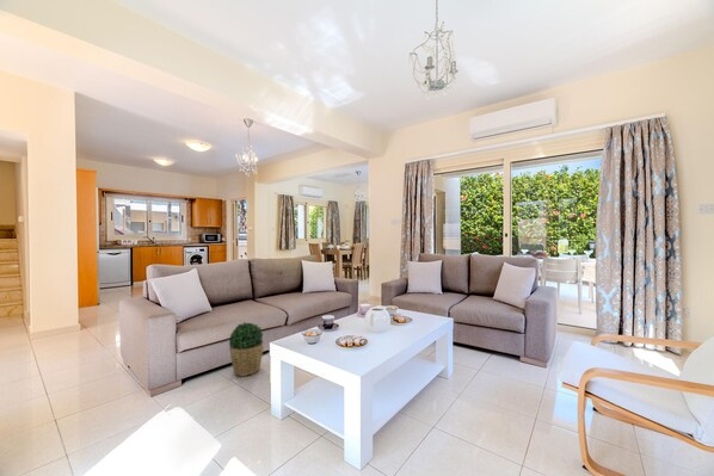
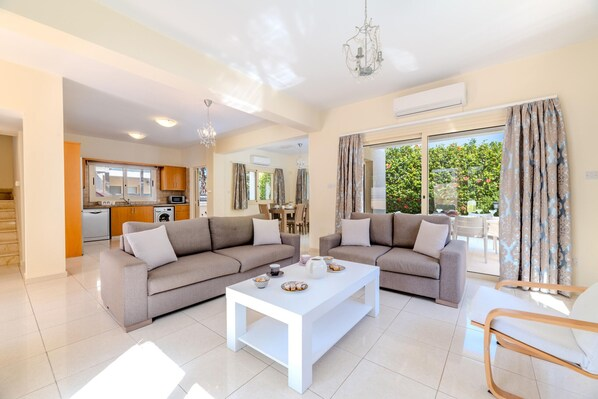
- potted plant [228,321,265,378]
